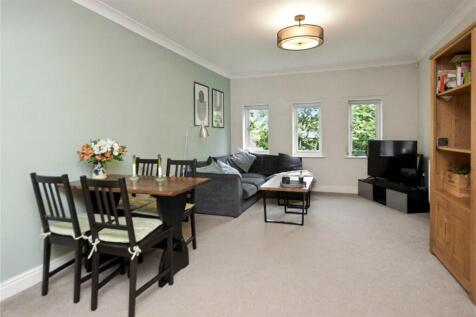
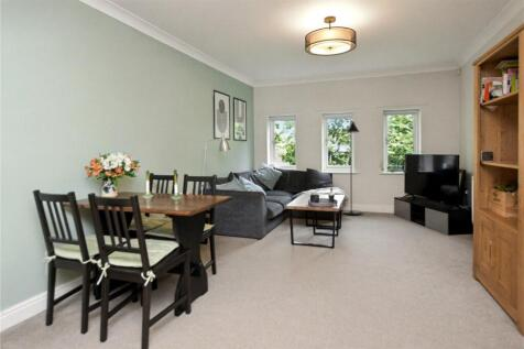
+ floor lamp [341,120,363,216]
